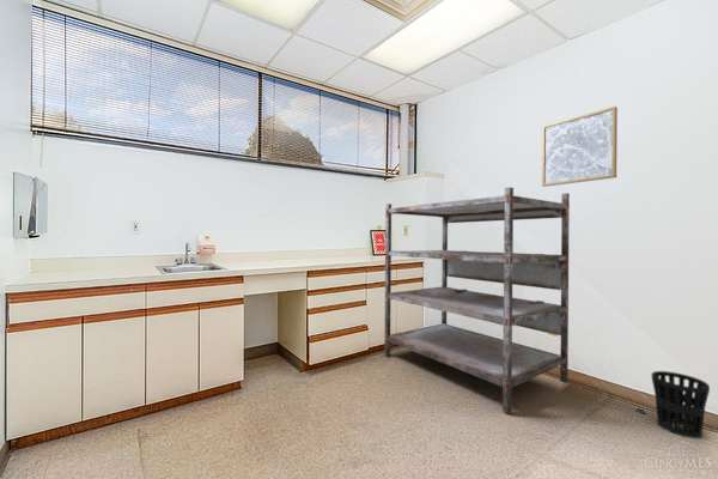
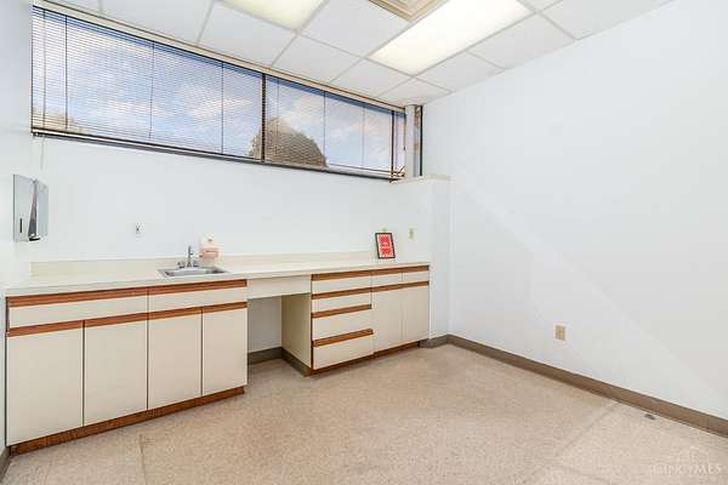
- wastebasket [651,370,711,439]
- wall art [541,105,619,188]
- shelving unit [383,187,571,414]
